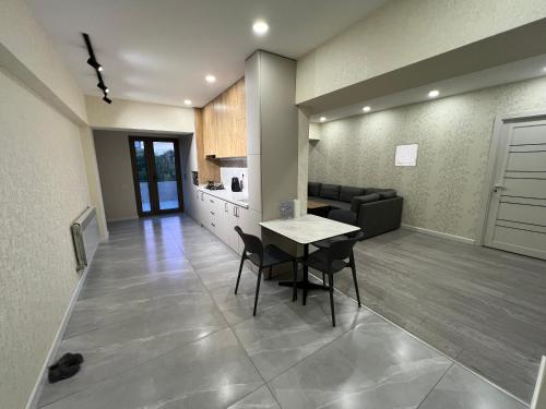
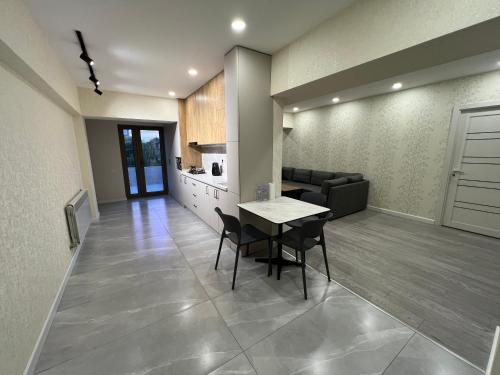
- wall art [393,142,420,167]
- boots [46,351,85,384]
